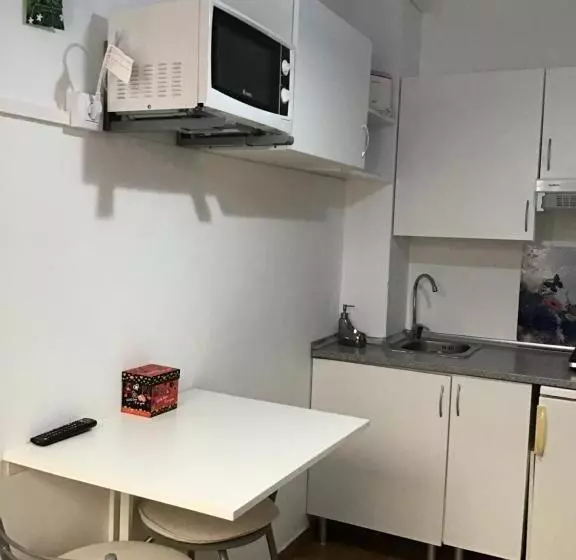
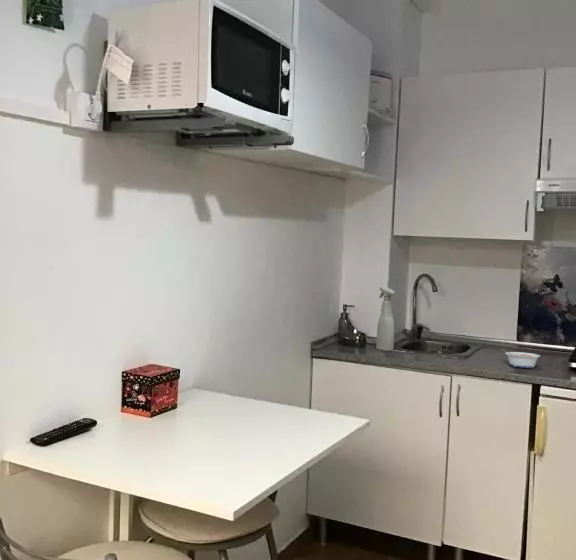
+ legume [500,348,541,369]
+ spray bottle [375,286,396,352]
